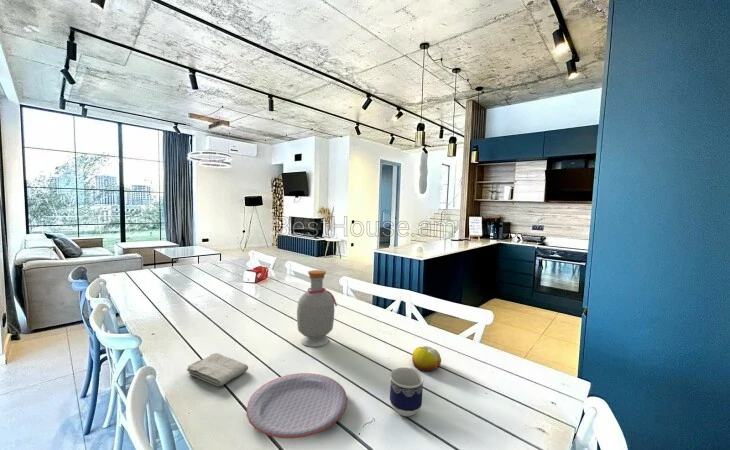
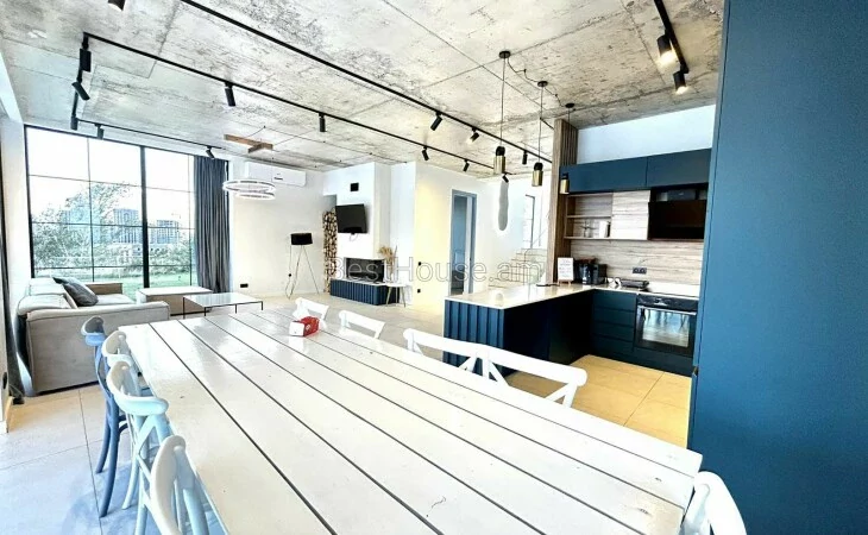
- bottle [296,269,338,348]
- plate [246,372,348,439]
- fruit [411,345,442,373]
- washcloth [186,352,249,387]
- cup [389,367,425,417]
